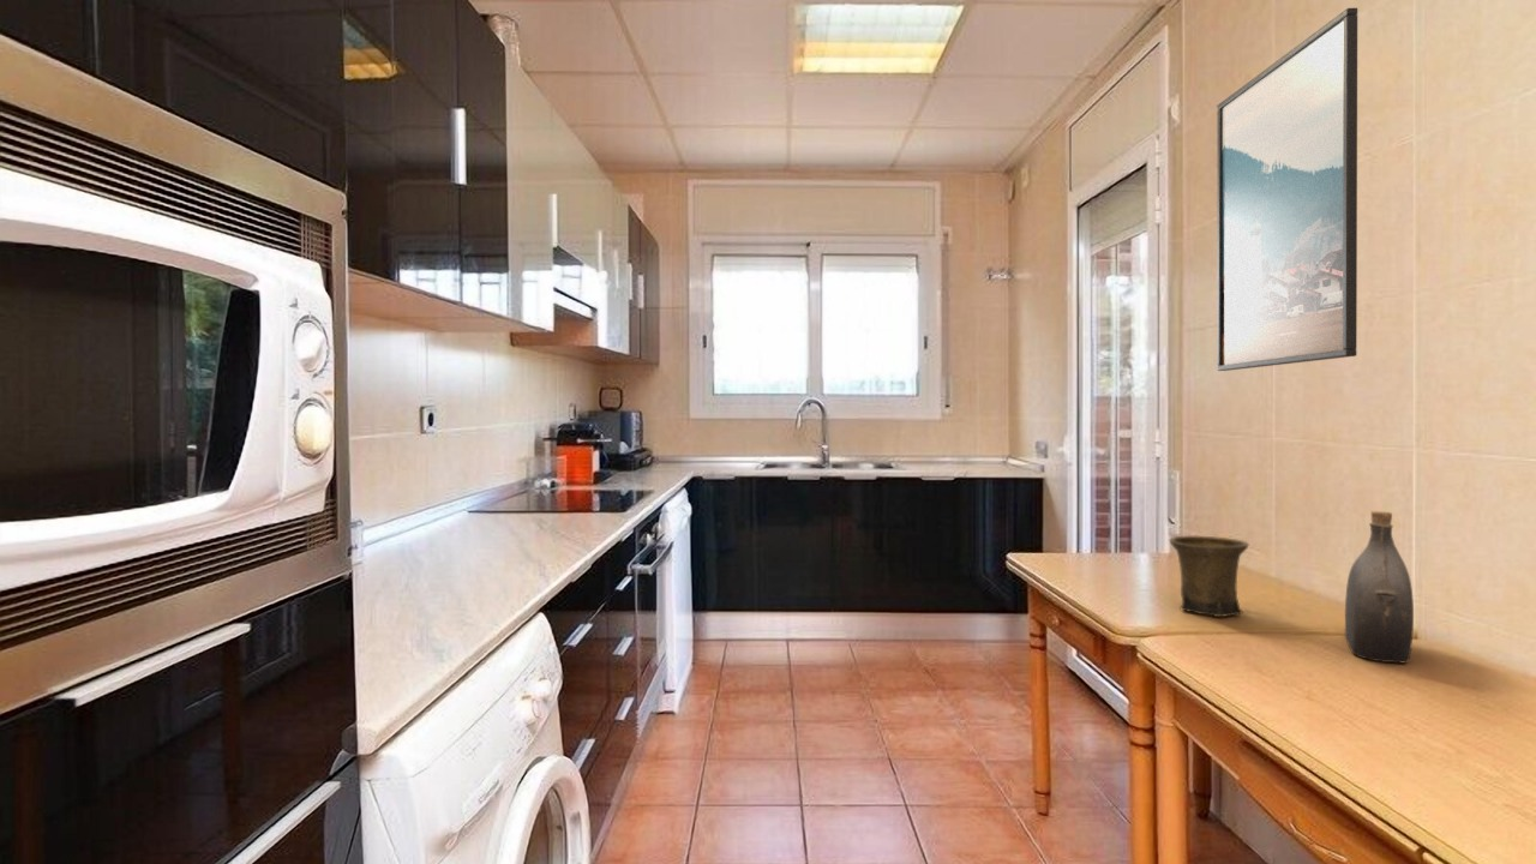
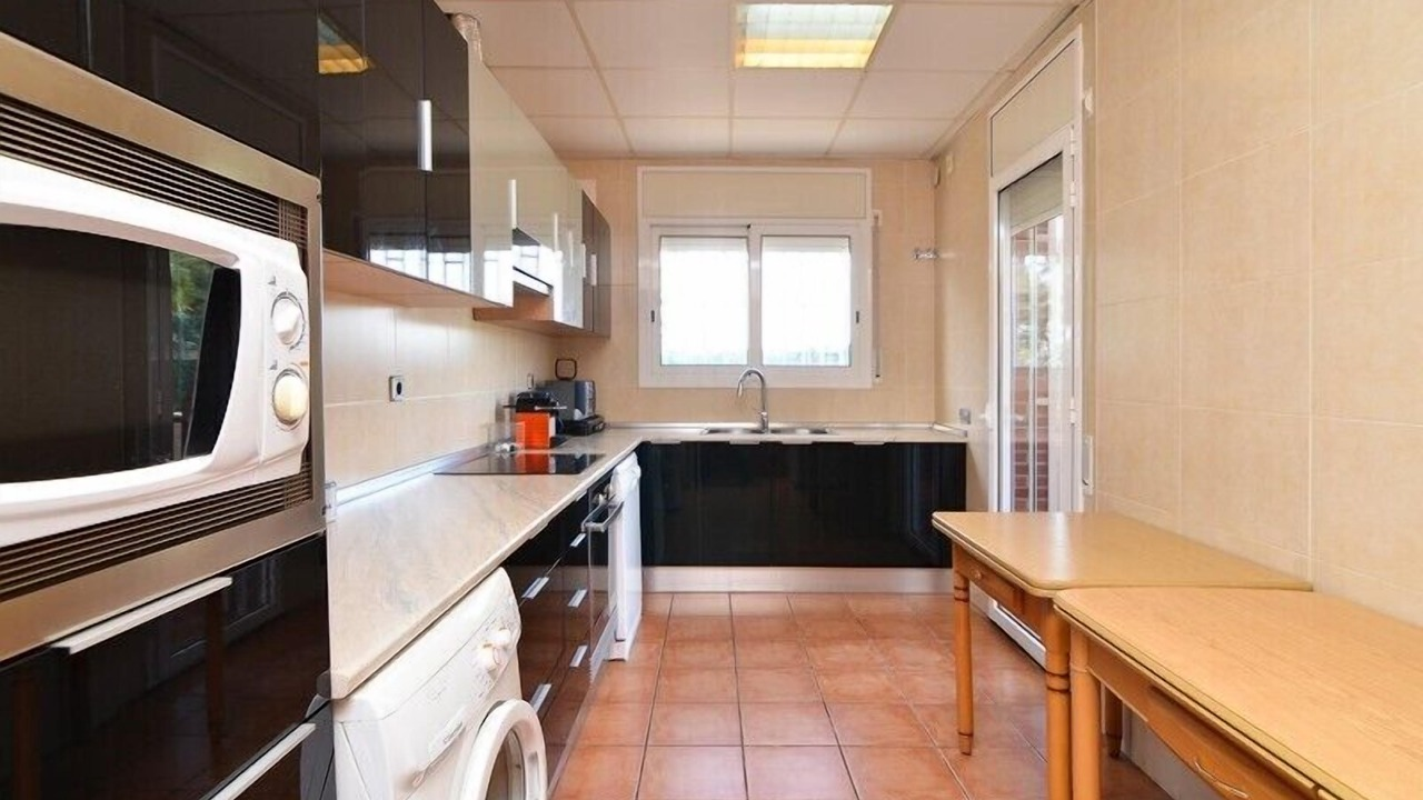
- water jug [1344,510,1415,664]
- mug [1169,535,1250,618]
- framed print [1216,7,1358,372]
